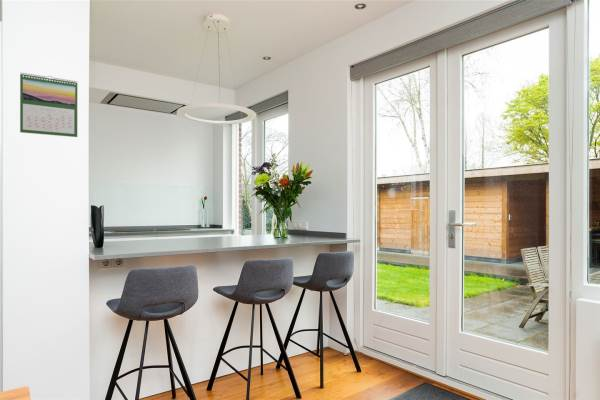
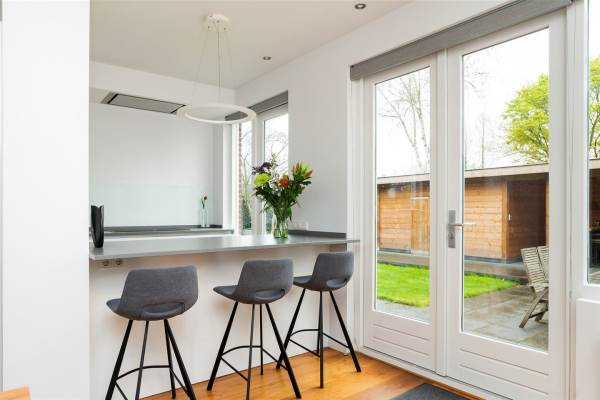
- calendar [19,72,78,138]
